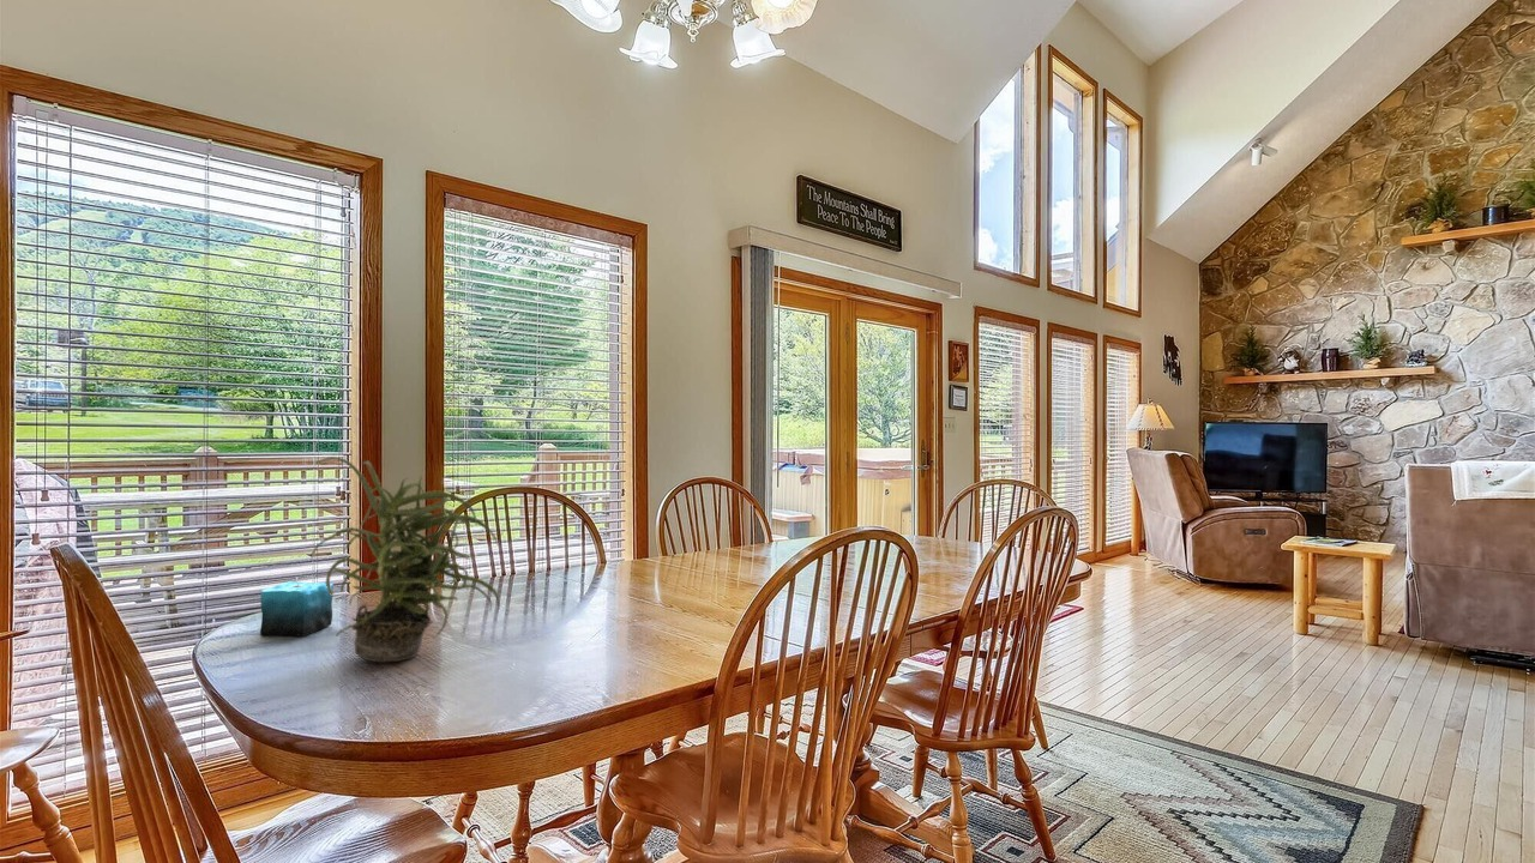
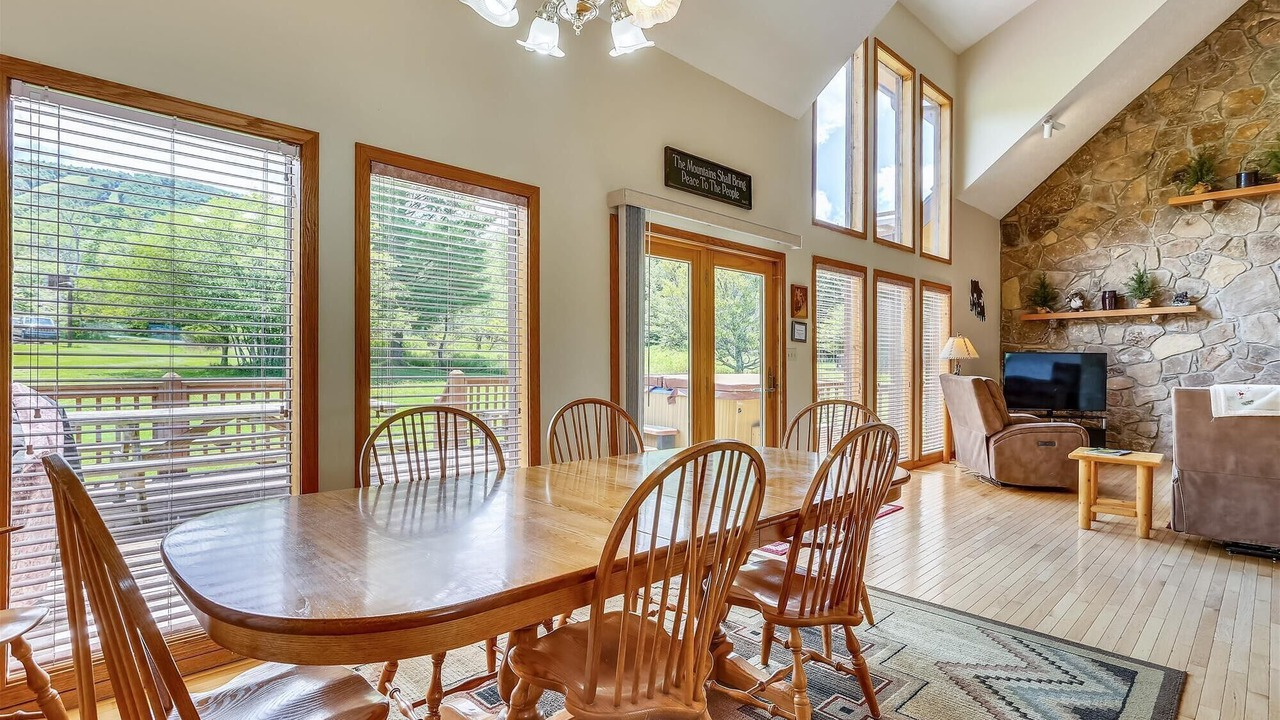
- candle [259,566,335,638]
- potted plant [309,455,501,663]
